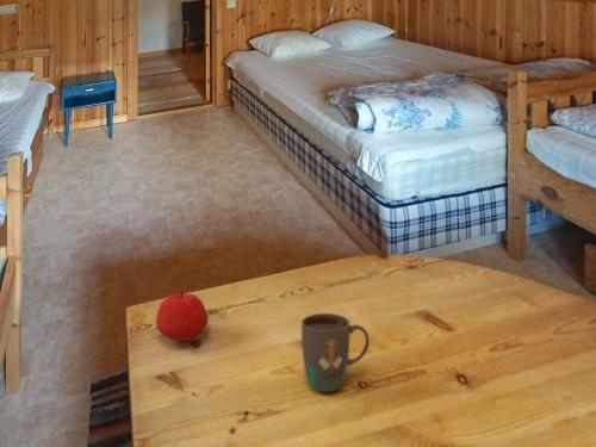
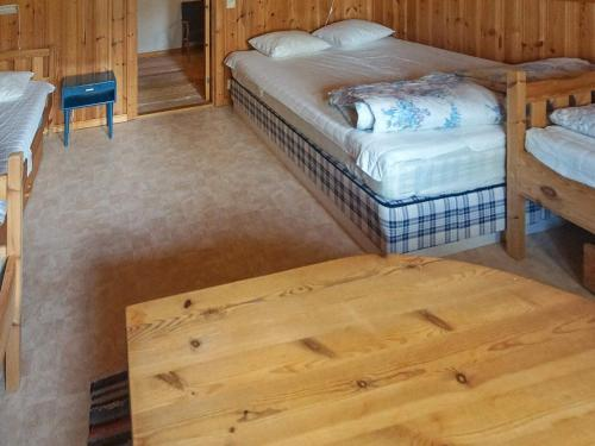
- apple [155,291,209,343]
- mug [300,312,371,392]
